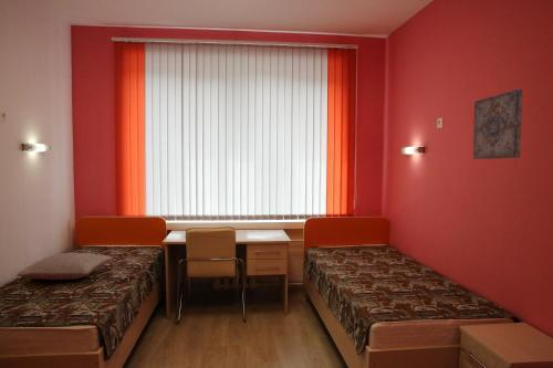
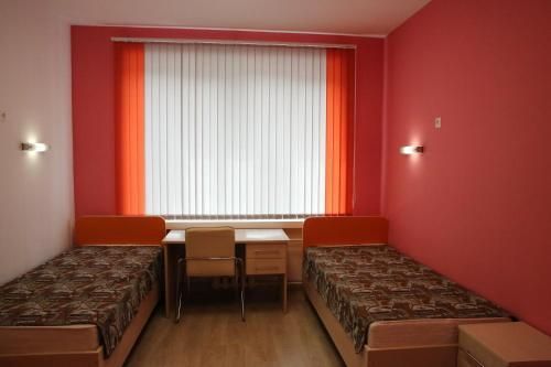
- wall art [472,88,523,160]
- pillow [15,252,114,281]
